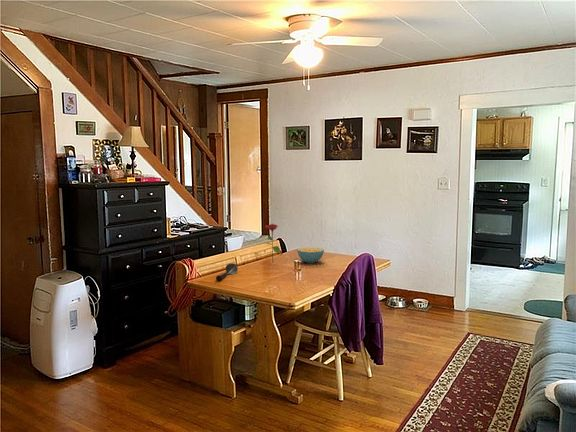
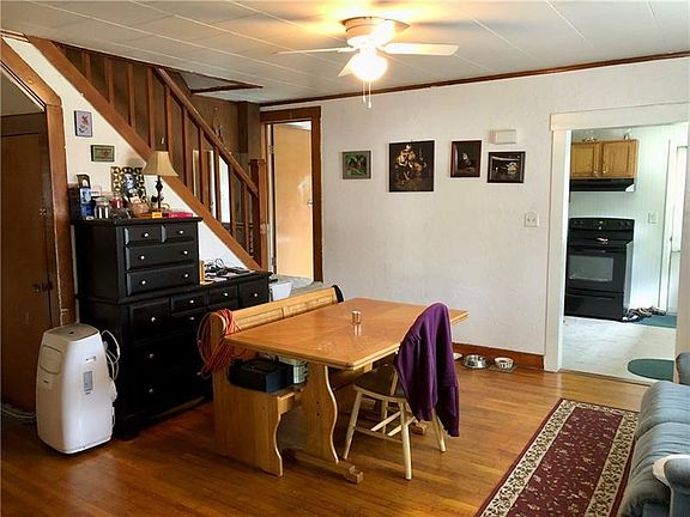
- flower [263,223,281,262]
- spoon [215,262,239,282]
- cereal bowl [296,246,325,264]
